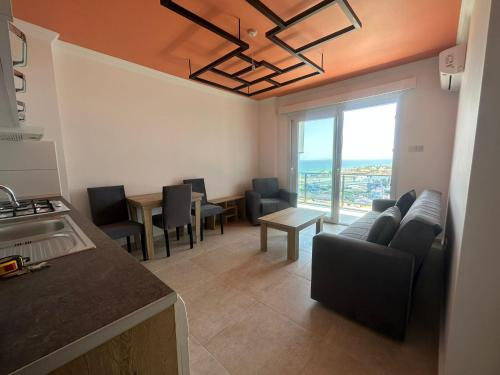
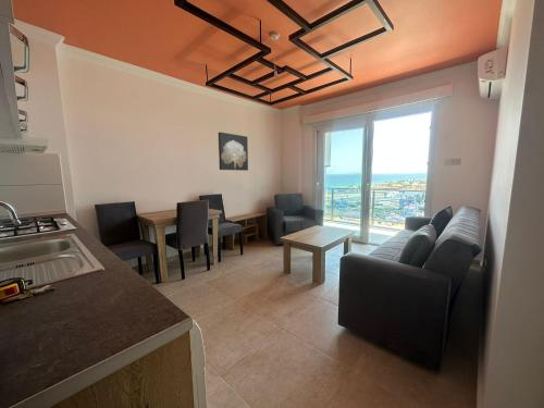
+ wall art [218,131,249,172]
